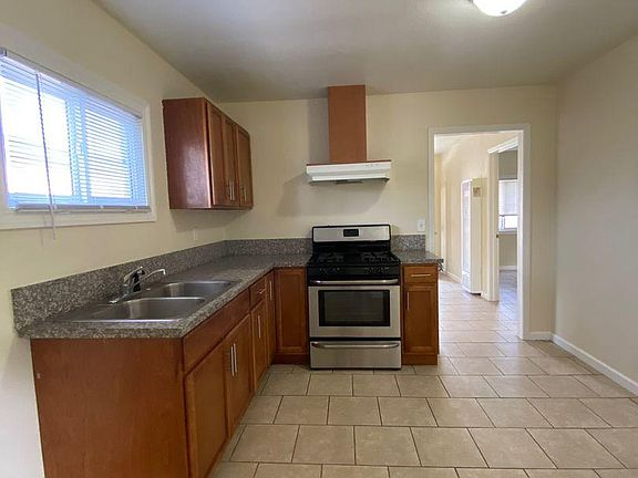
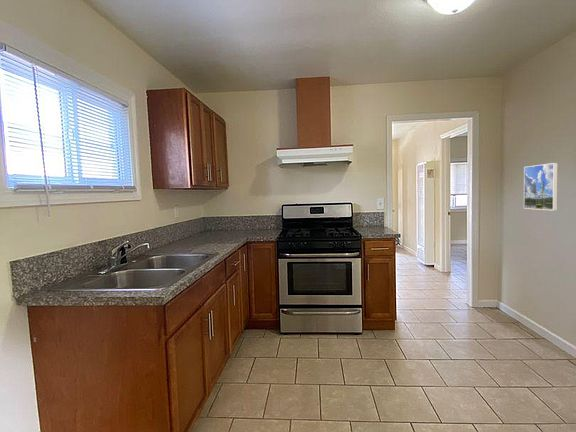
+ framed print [523,162,559,211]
